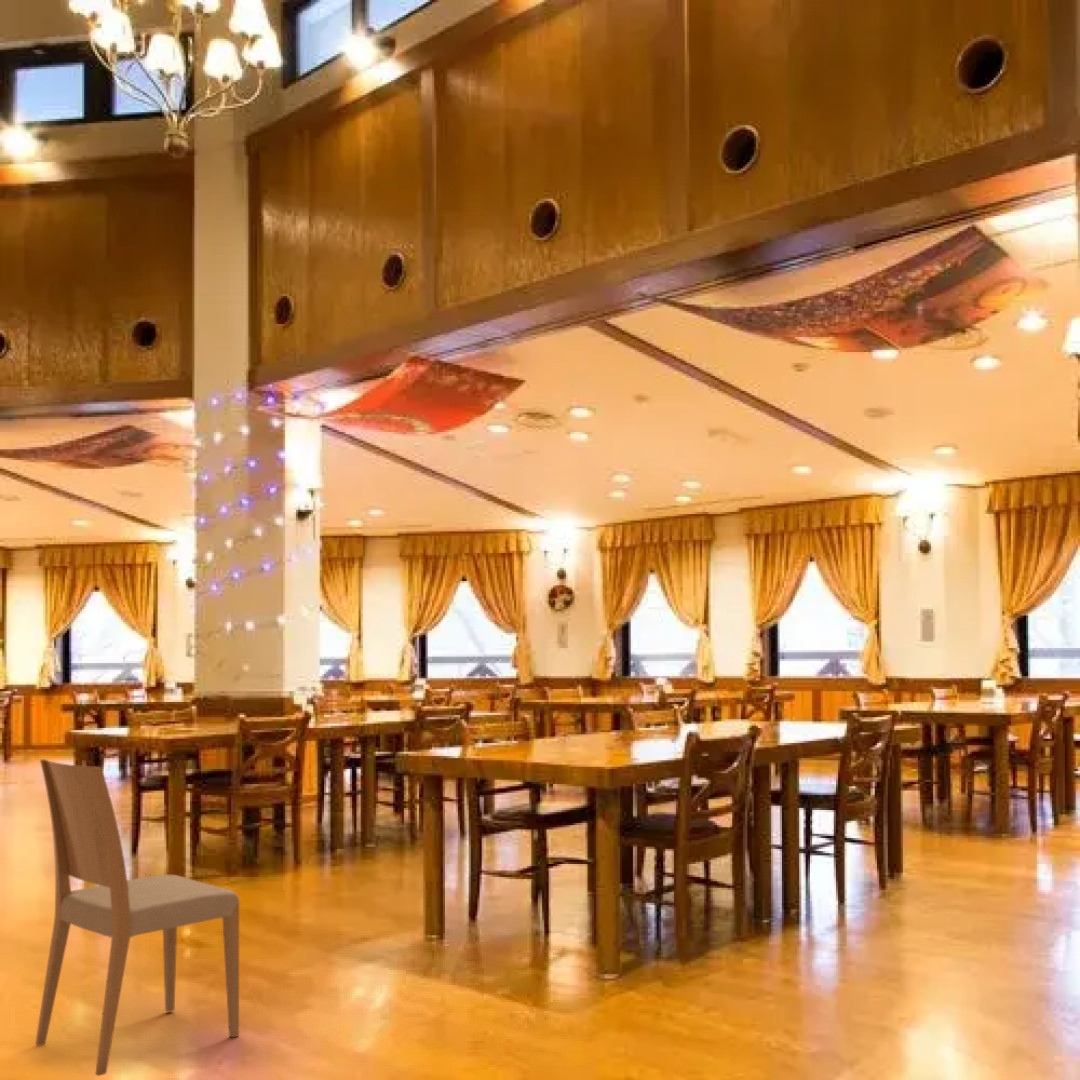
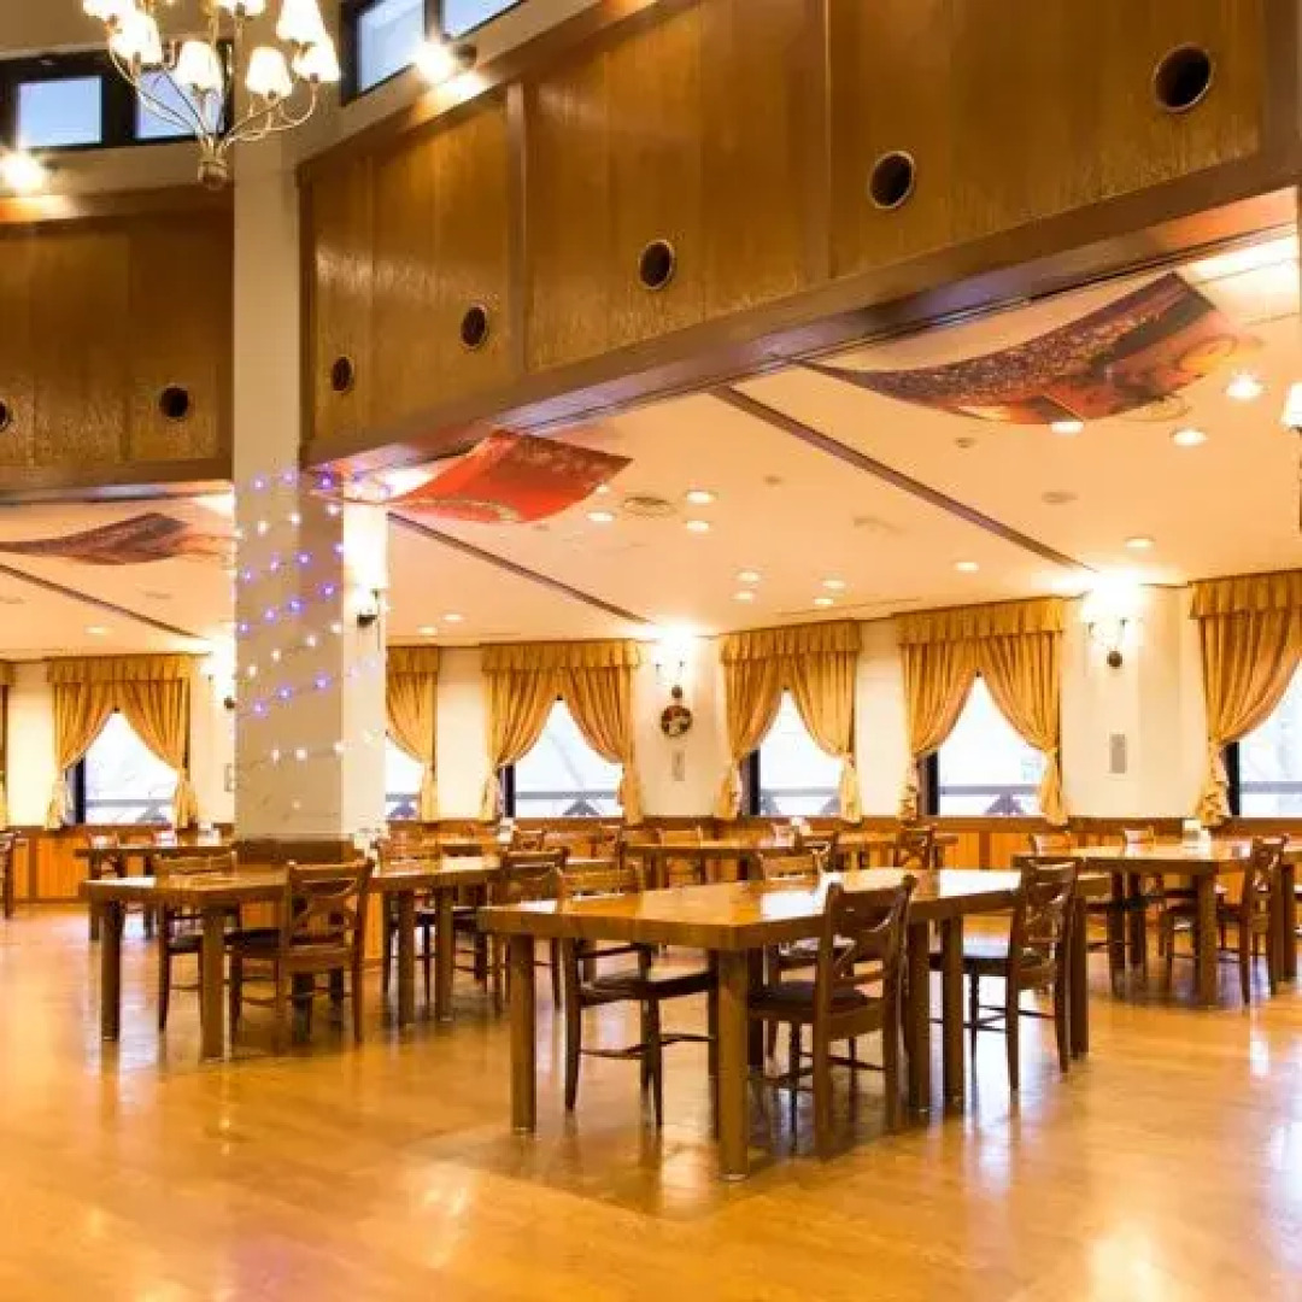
- dining chair [34,758,240,1077]
